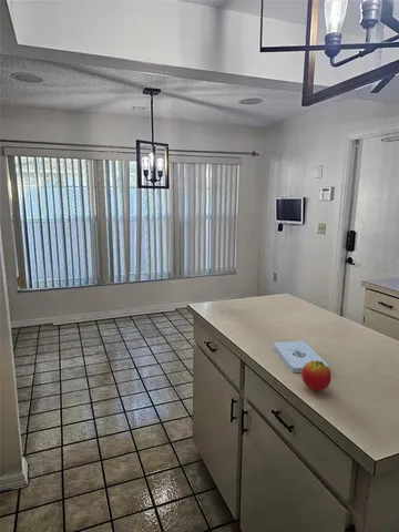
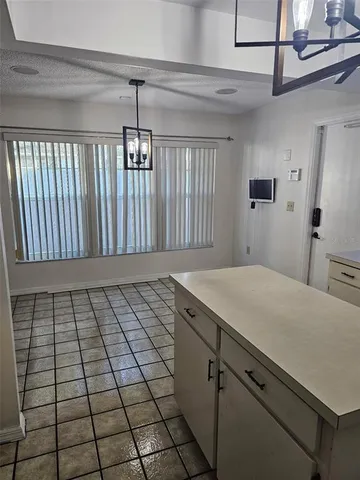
- apple [300,360,332,392]
- notepad [273,340,330,374]
